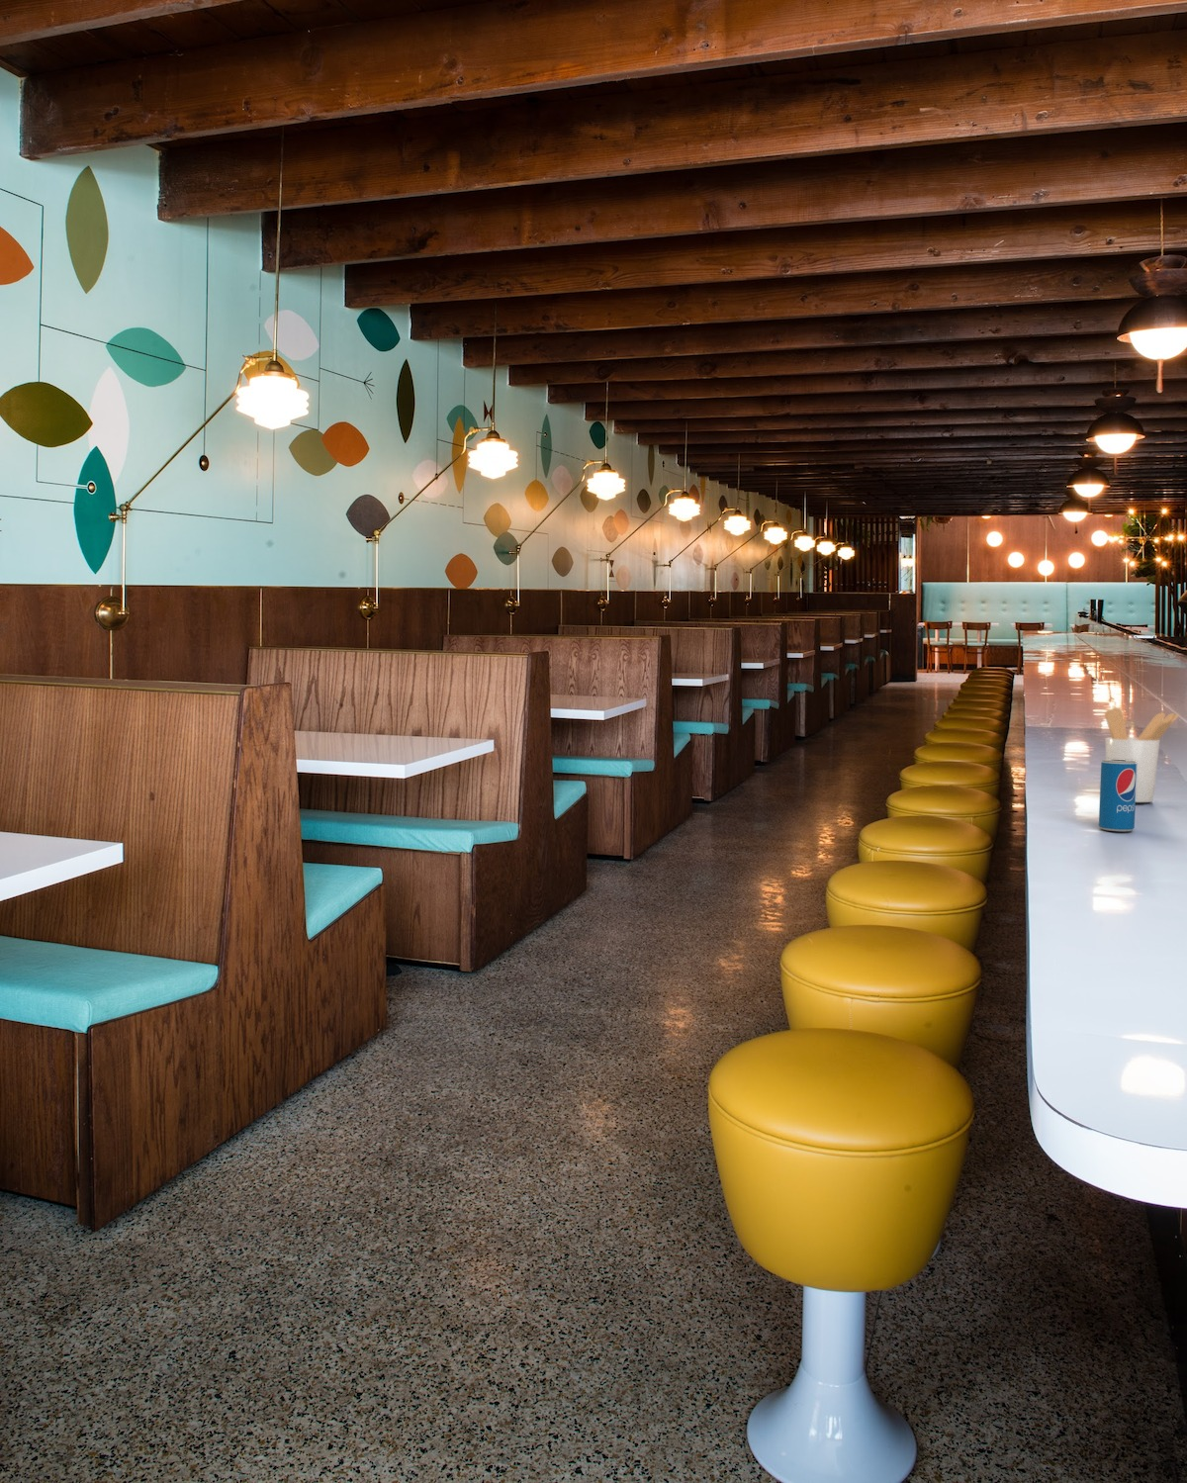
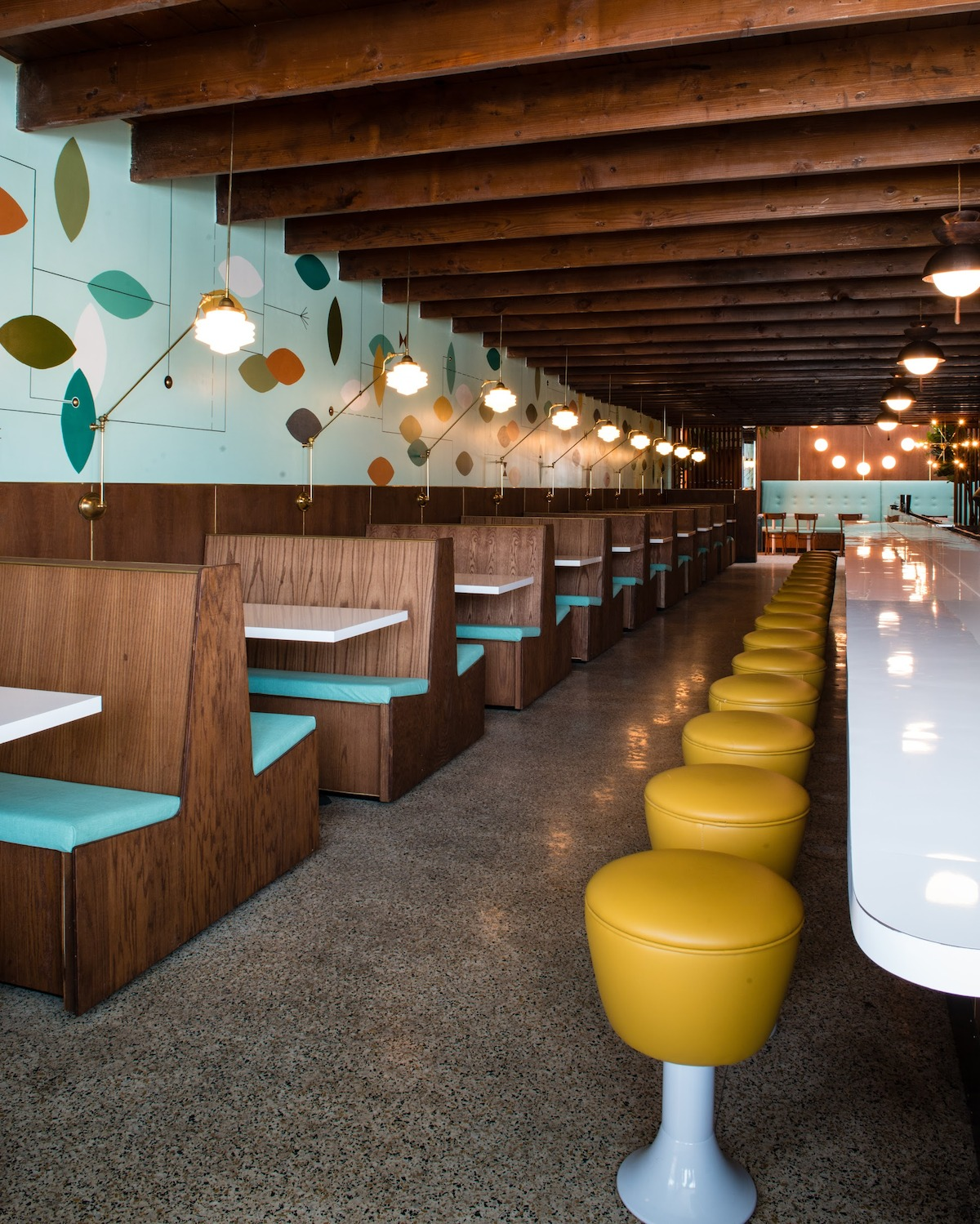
- beverage can [1099,757,1136,832]
- utensil holder [1103,706,1180,803]
